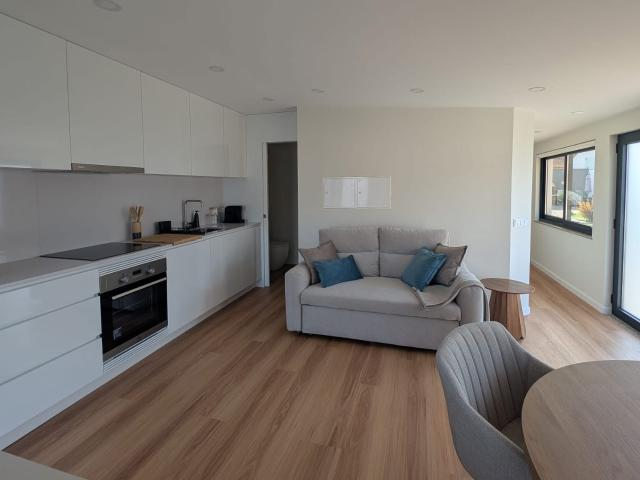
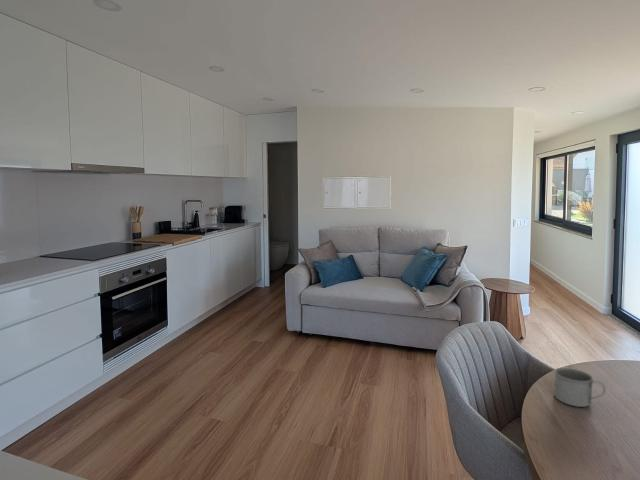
+ mug [553,367,607,408]
